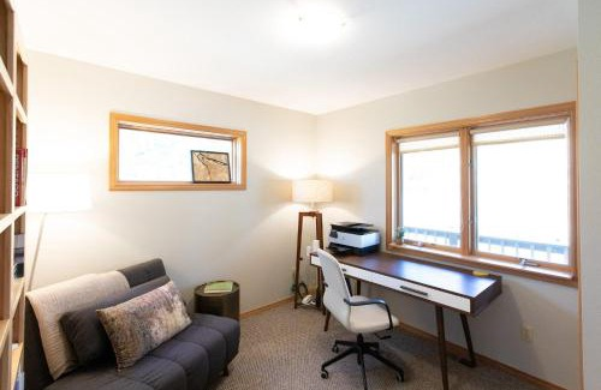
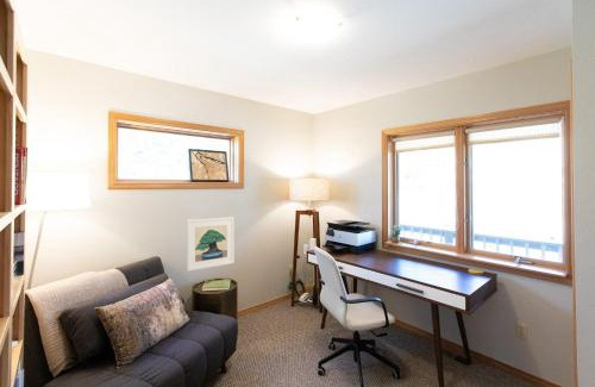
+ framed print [186,216,236,273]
